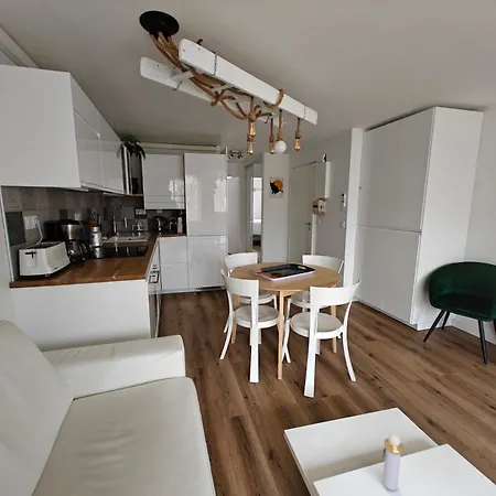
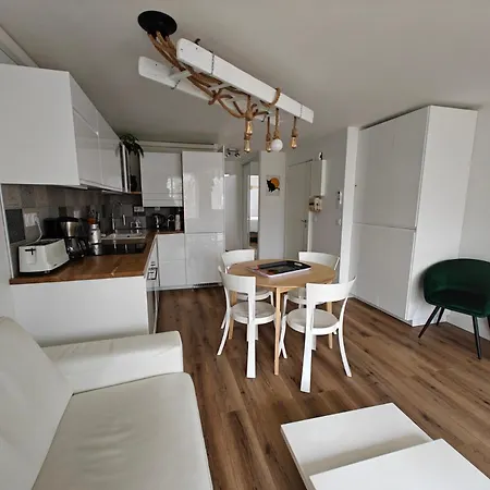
- perfume bottle [381,432,405,492]
